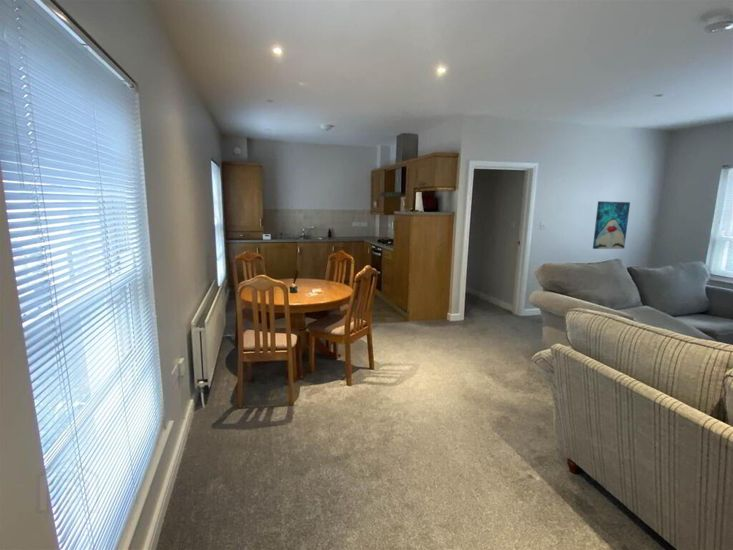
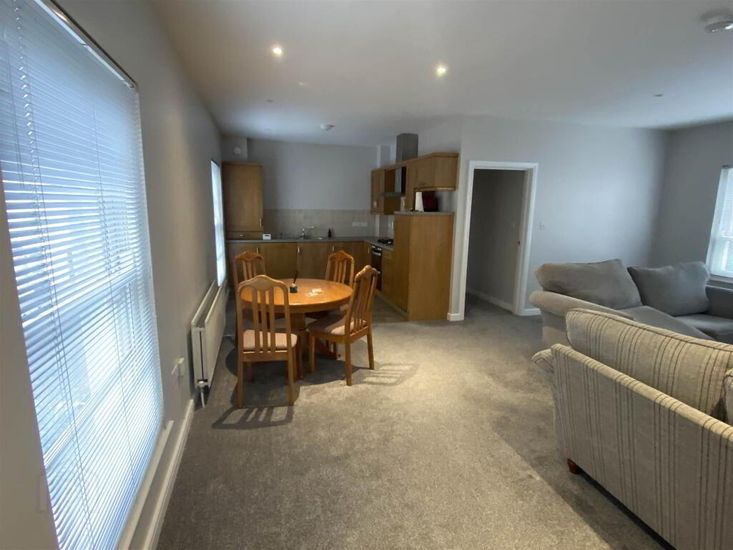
- wall art [592,200,631,250]
